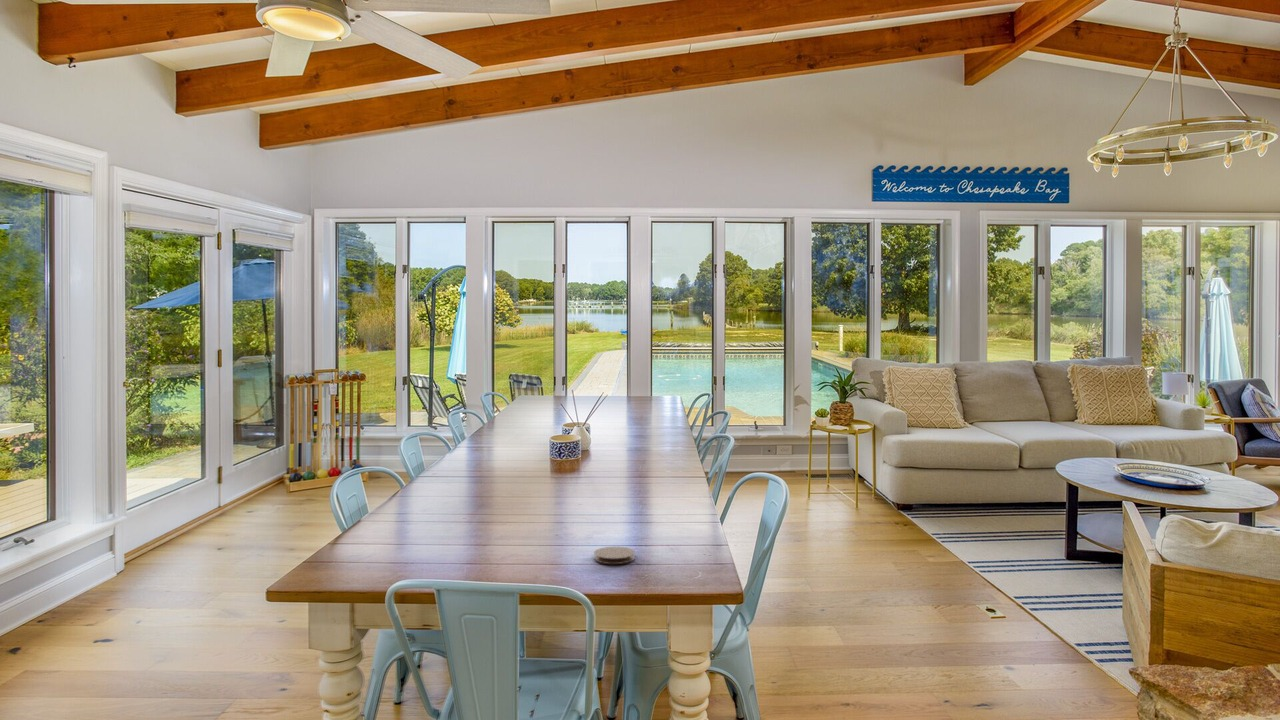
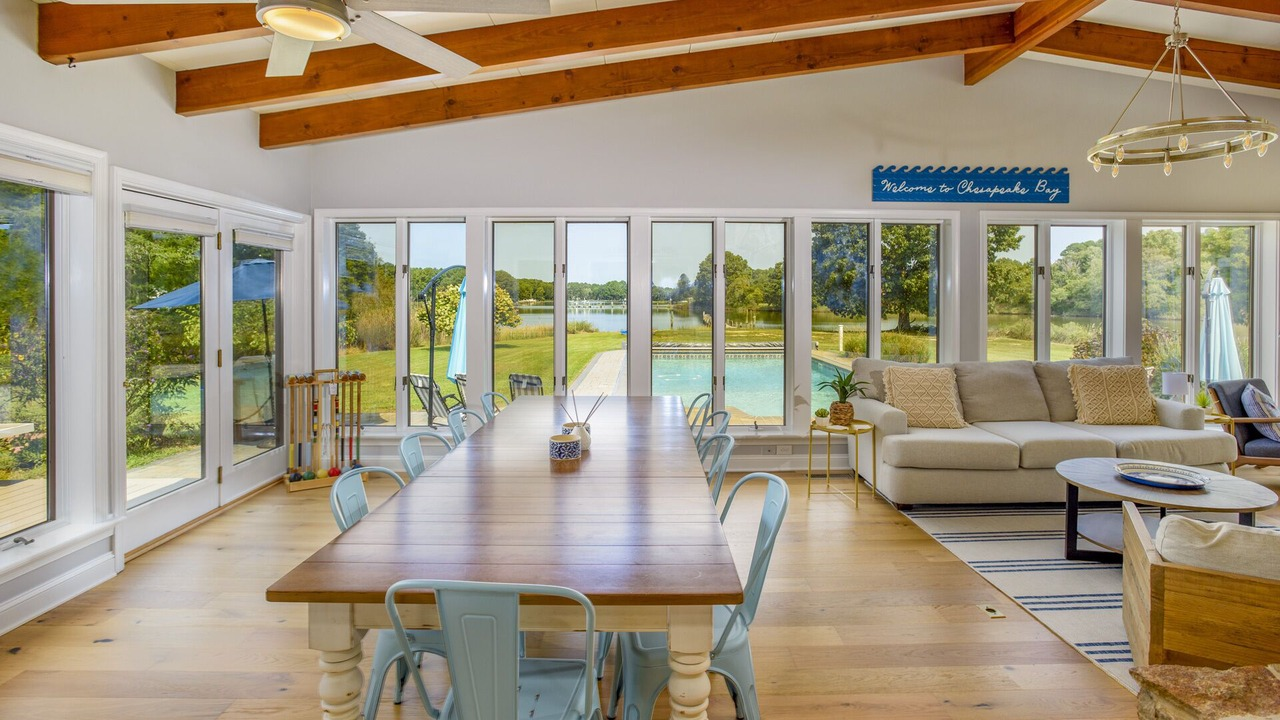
- coaster [593,545,636,565]
